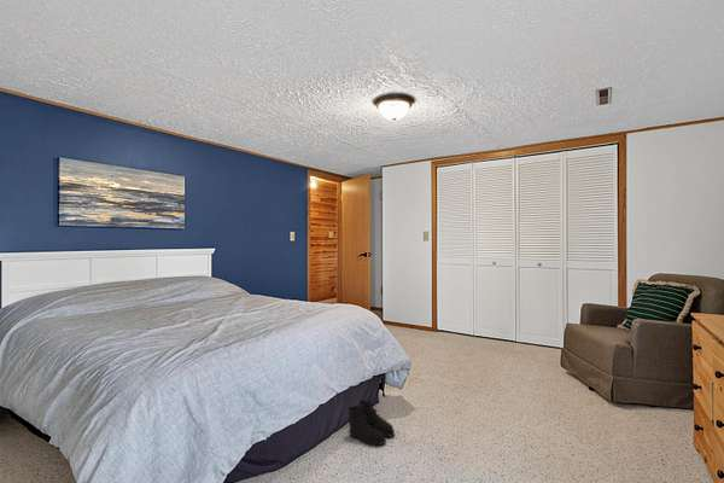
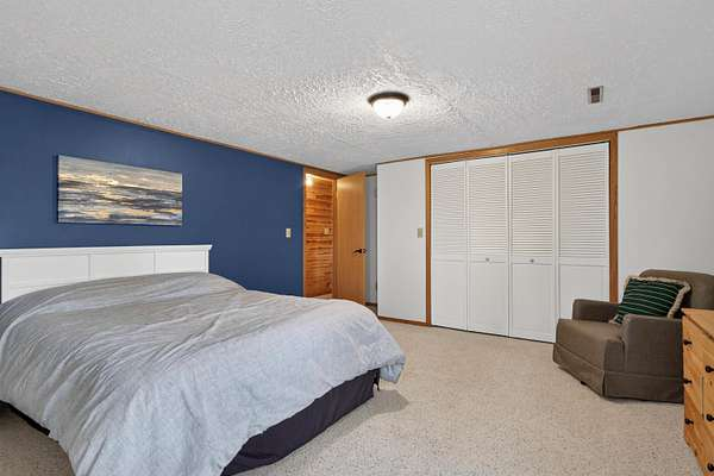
- boots [346,397,396,447]
